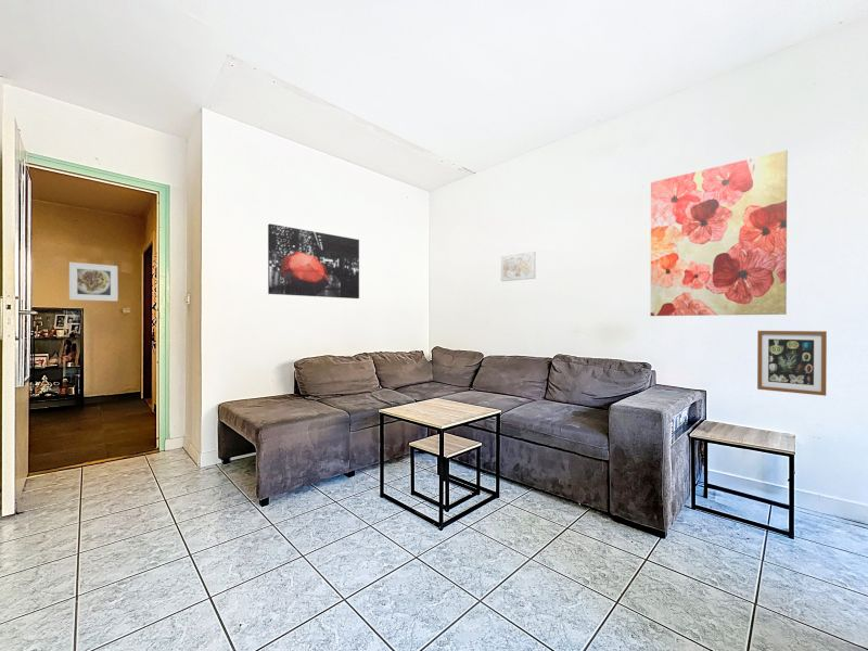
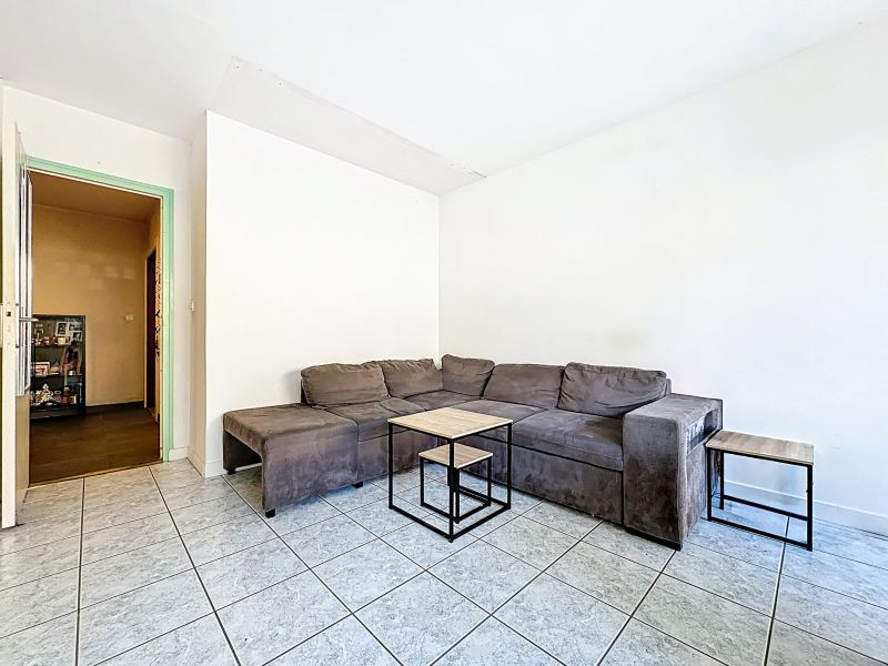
- wall art [500,251,537,282]
- wall art [756,330,828,397]
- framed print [68,261,119,302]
- wall art [650,149,789,317]
- wall art [267,222,360,299]
